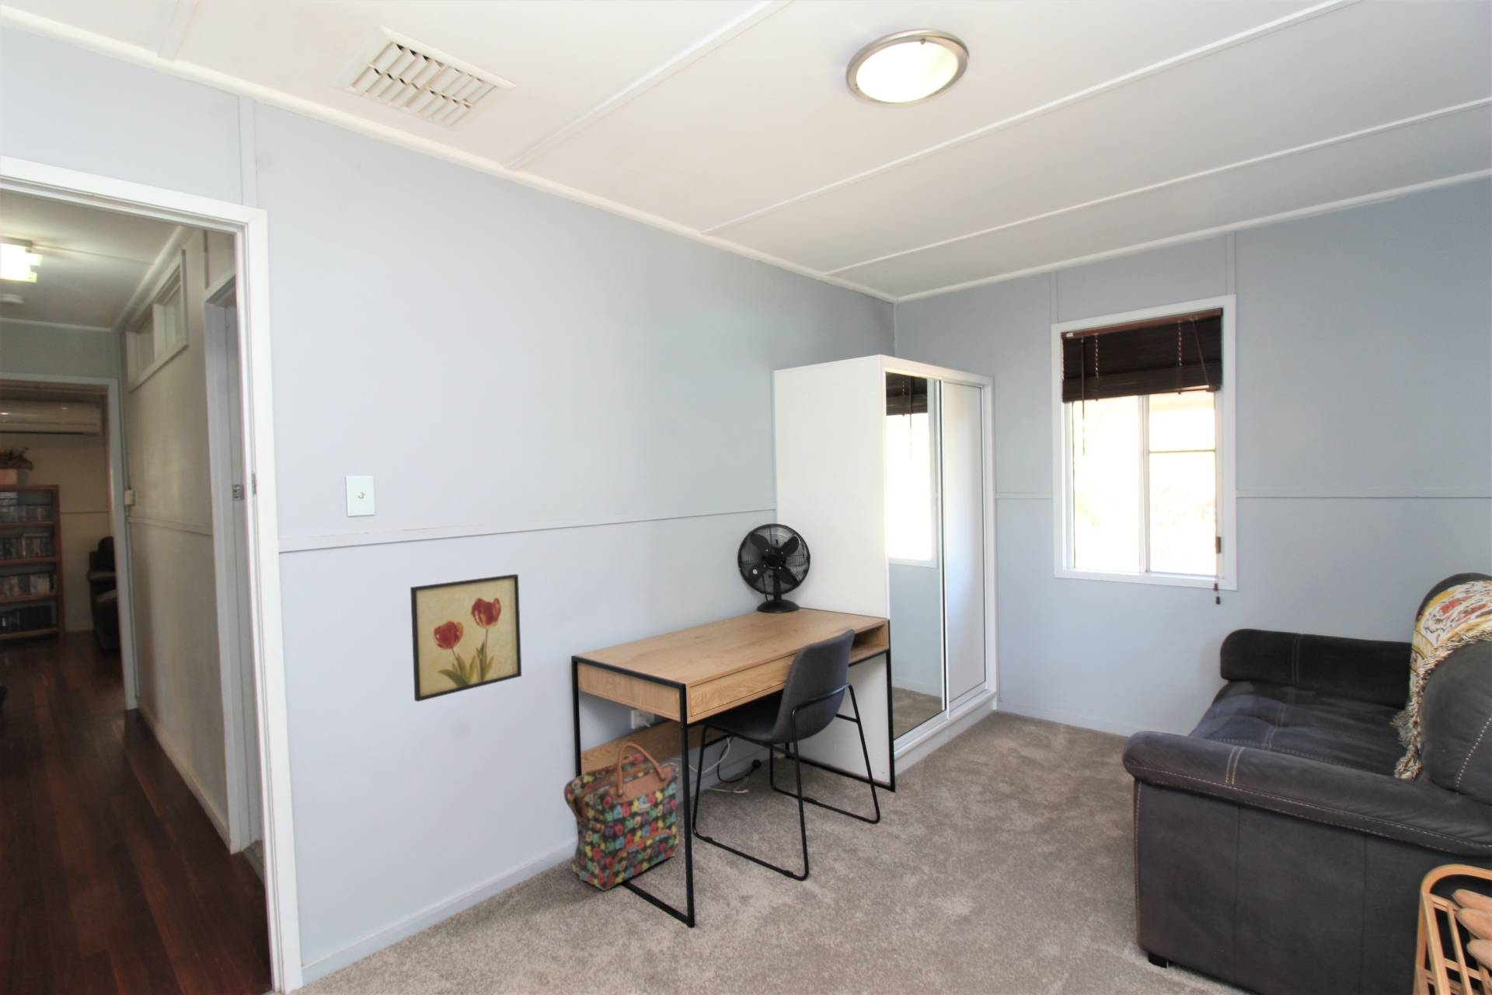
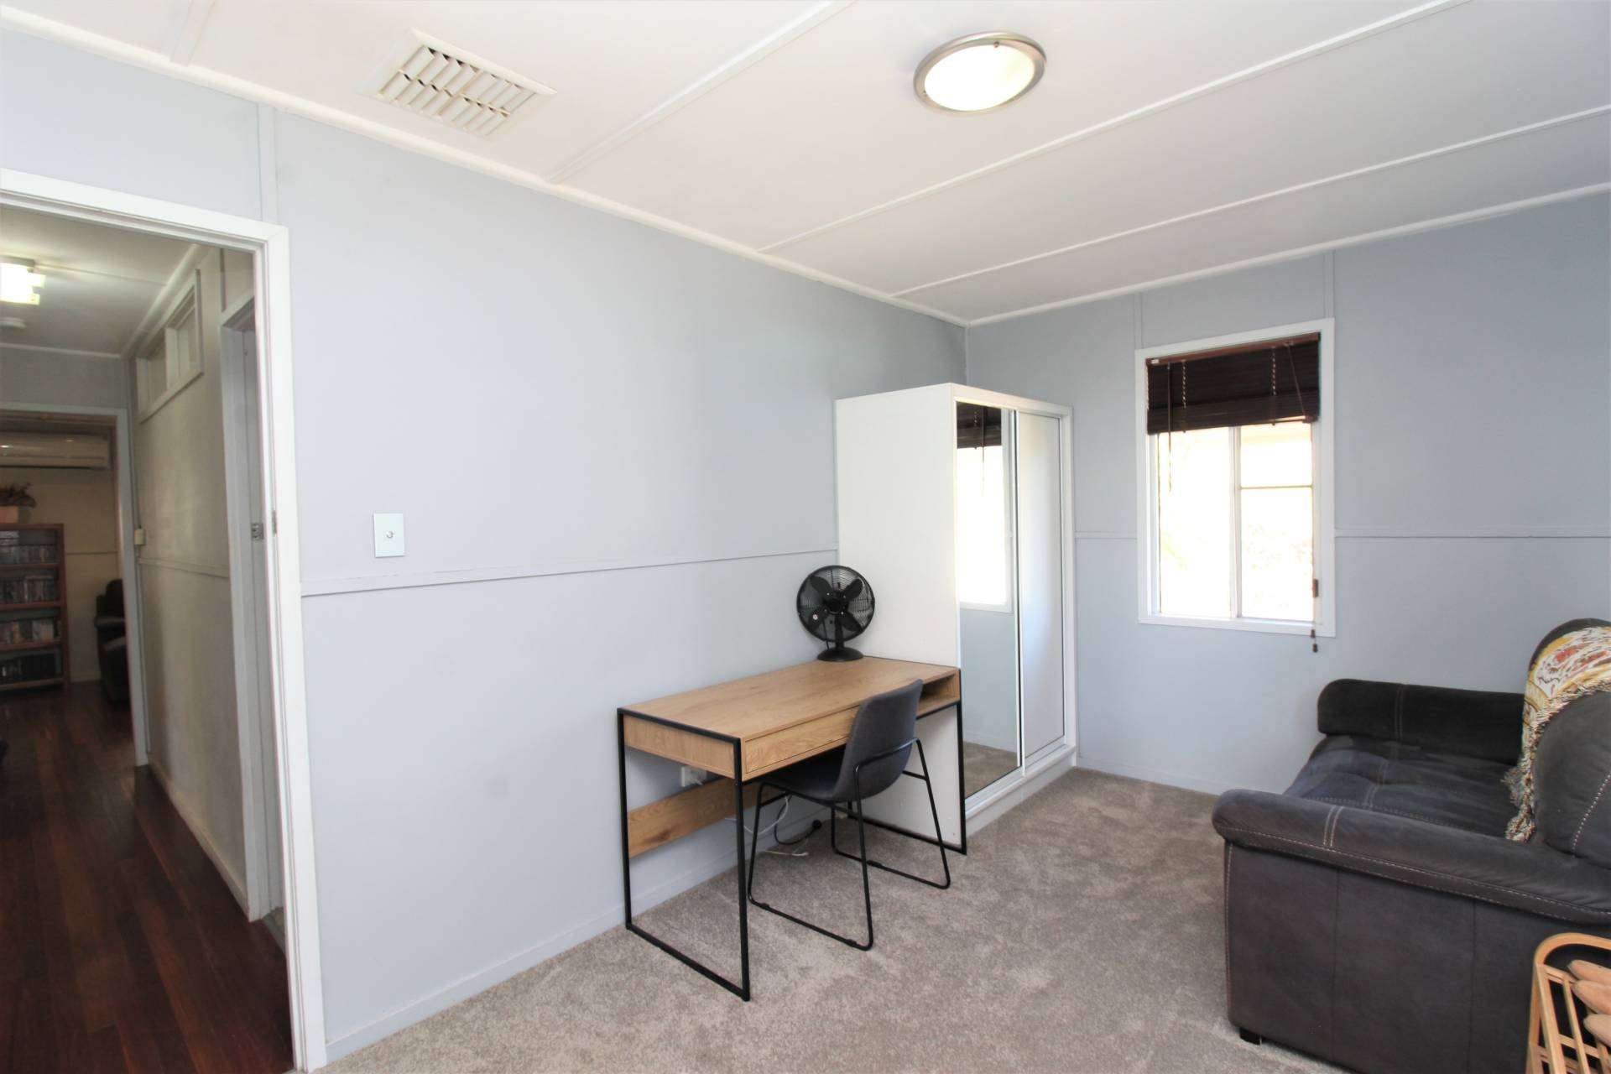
- backpack [563,742,679,892]
- wall art [410,574,522,703]
